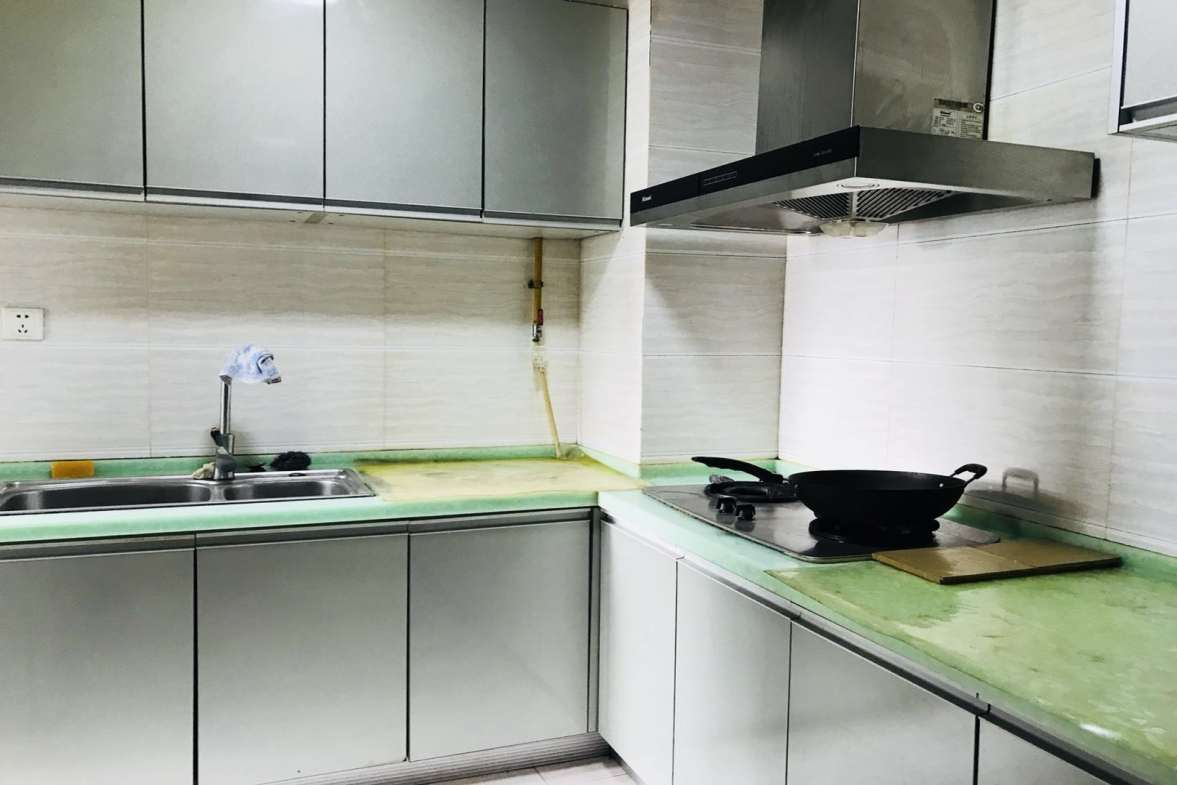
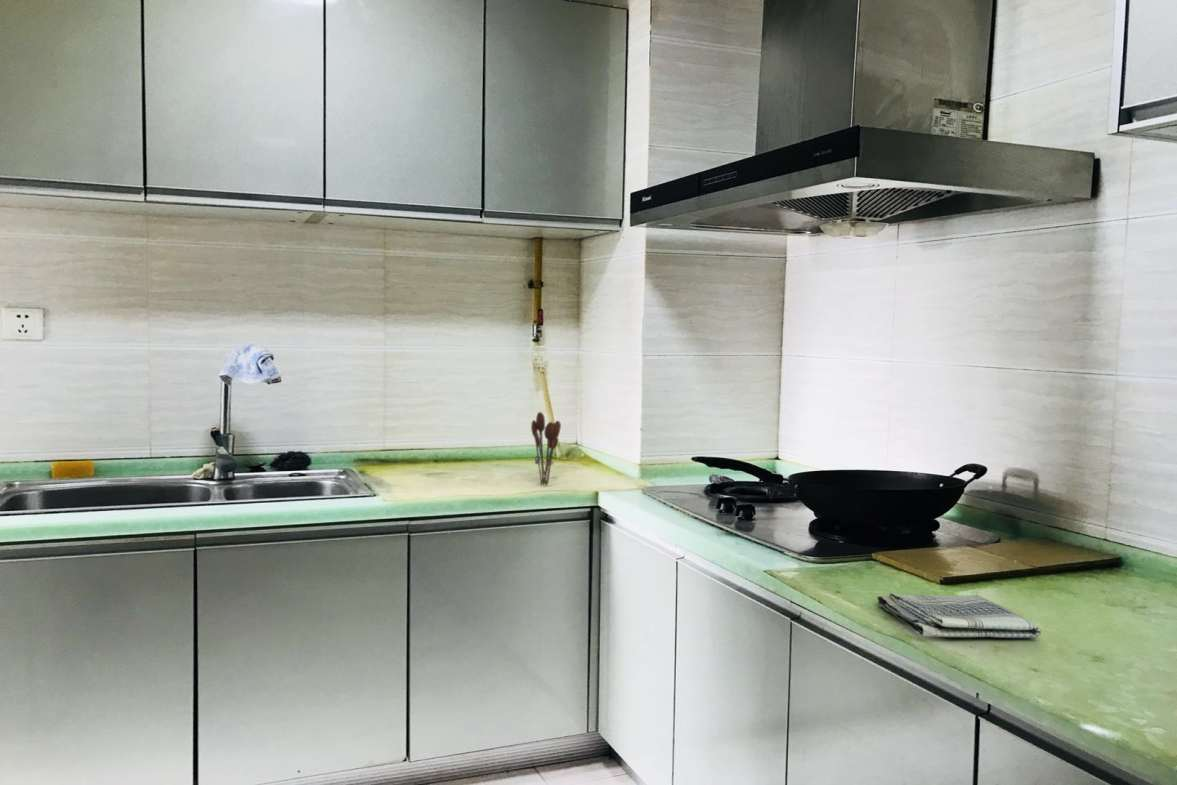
+ dish towel [876,592,1042,639]
+ utensil holder [530,411,562,486]
